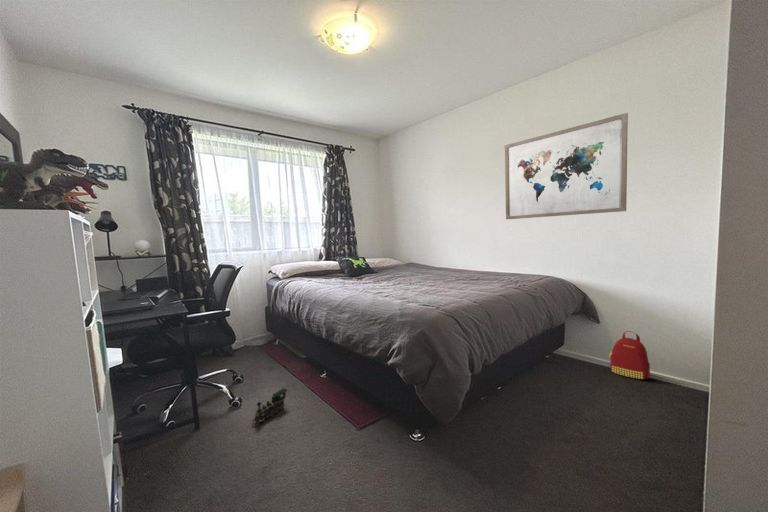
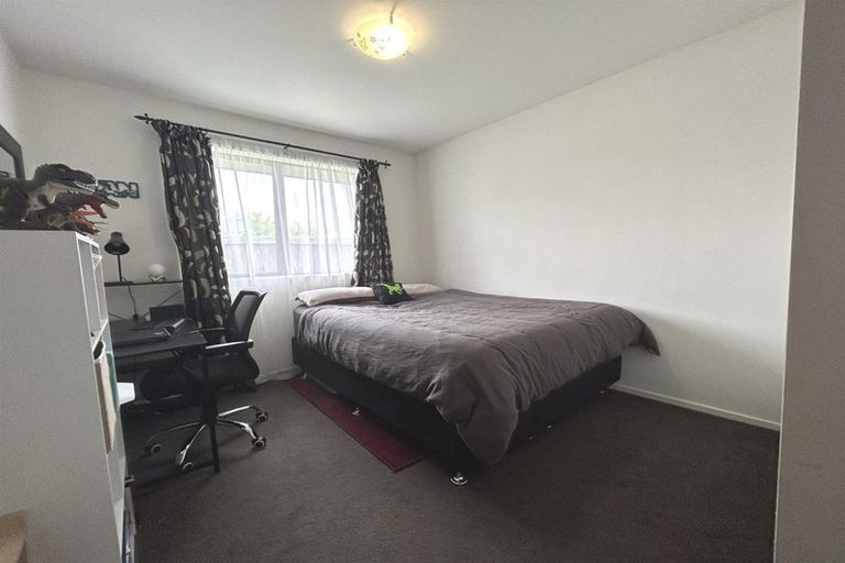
- wall art [504,112,629,220]
- toy train [251,387,289,427]
- backpack [608,330,651,380]
